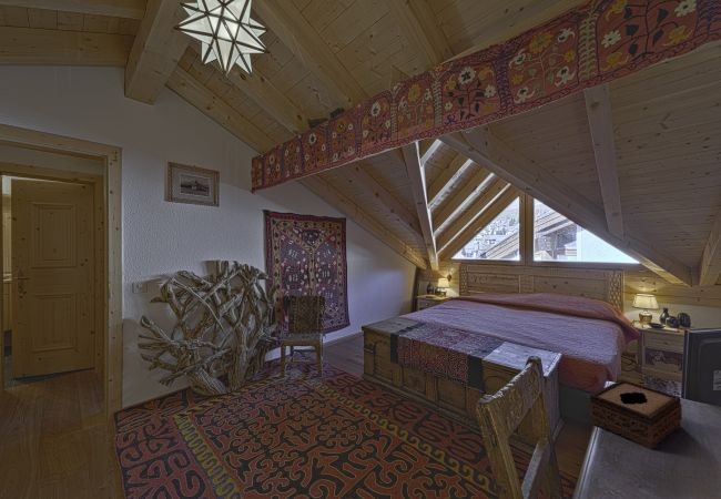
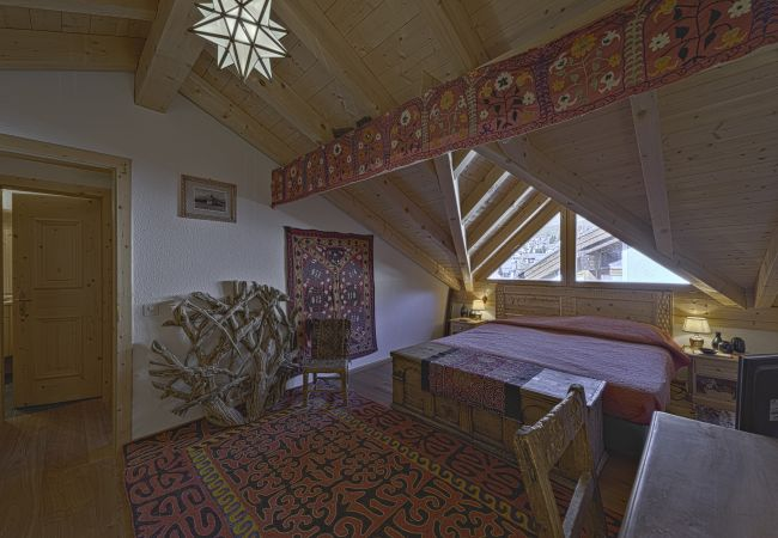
- tissue box [588,378,683,451]
